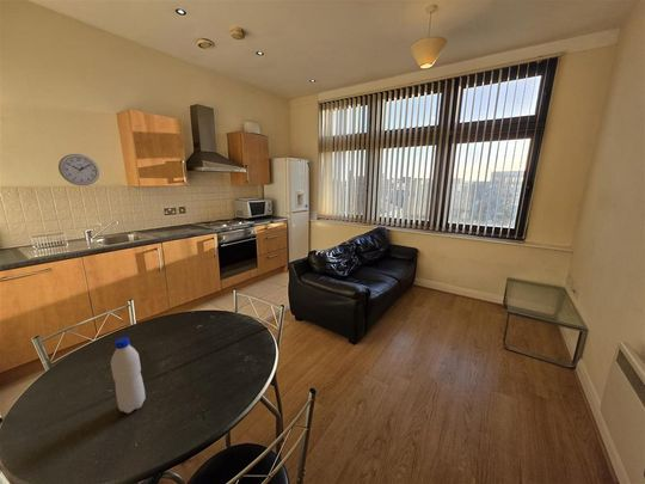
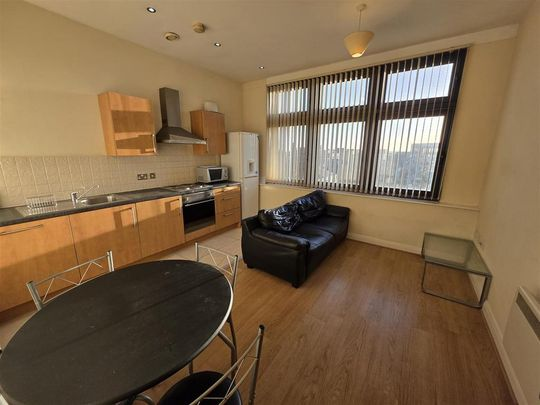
- wall clock [57,153,100,186]
- water bottle [110,336,147,415]
